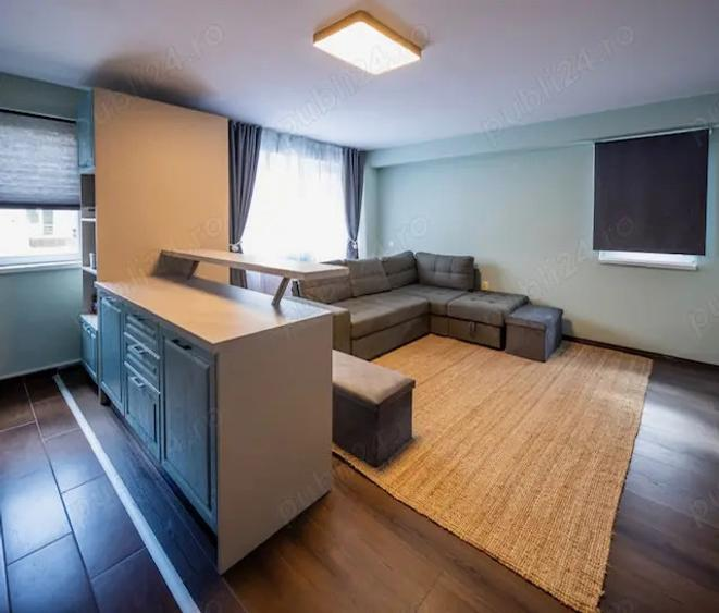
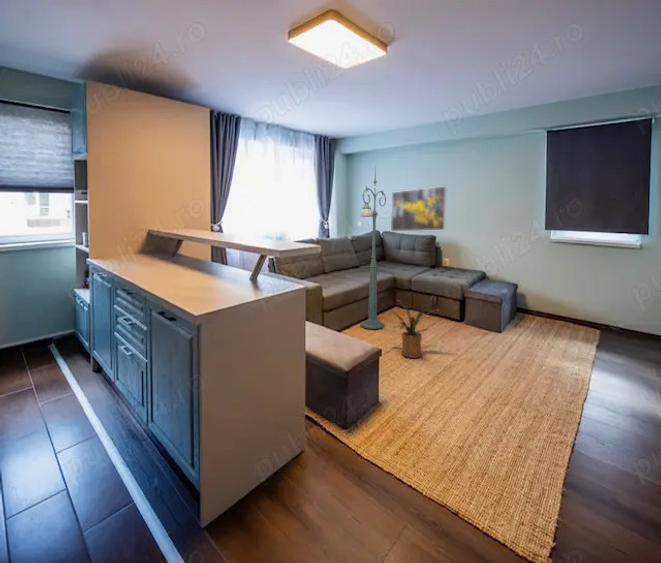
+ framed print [390,185,447,232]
+ house plant [390,298,438,359]
+ floor lamp [359,165,387,330]
